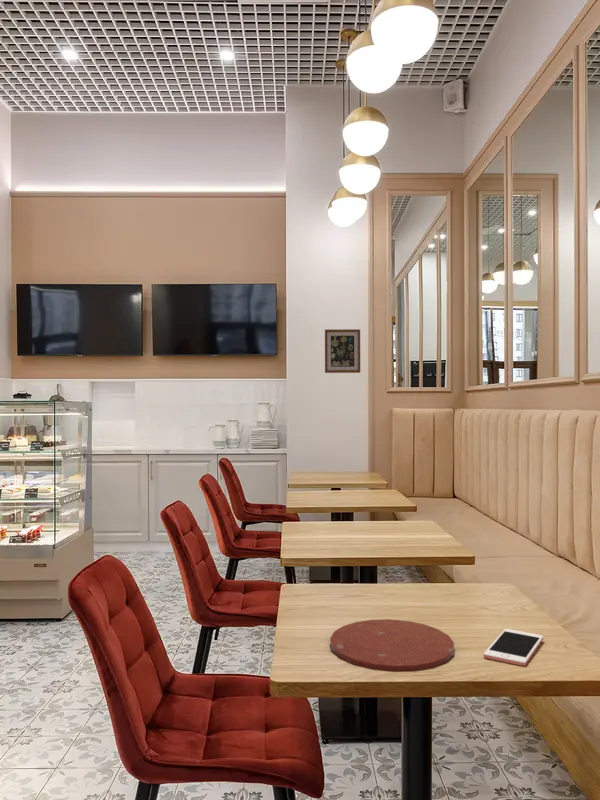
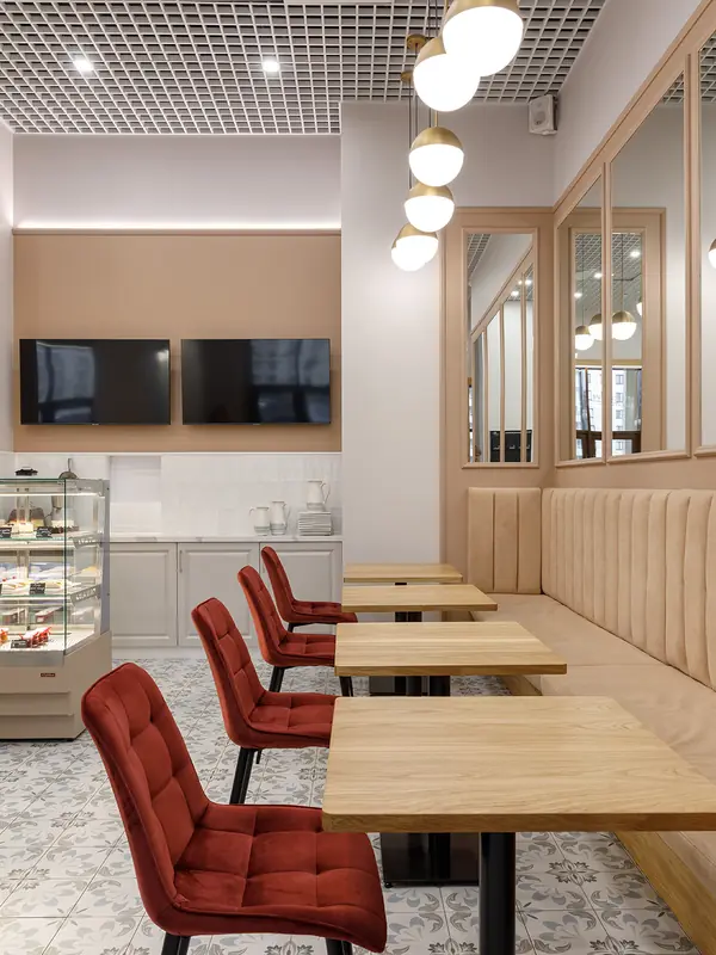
- plate [329,618,455,672]
- wall art [324,328,361,374]
- cell phone [483,628,544,667]
